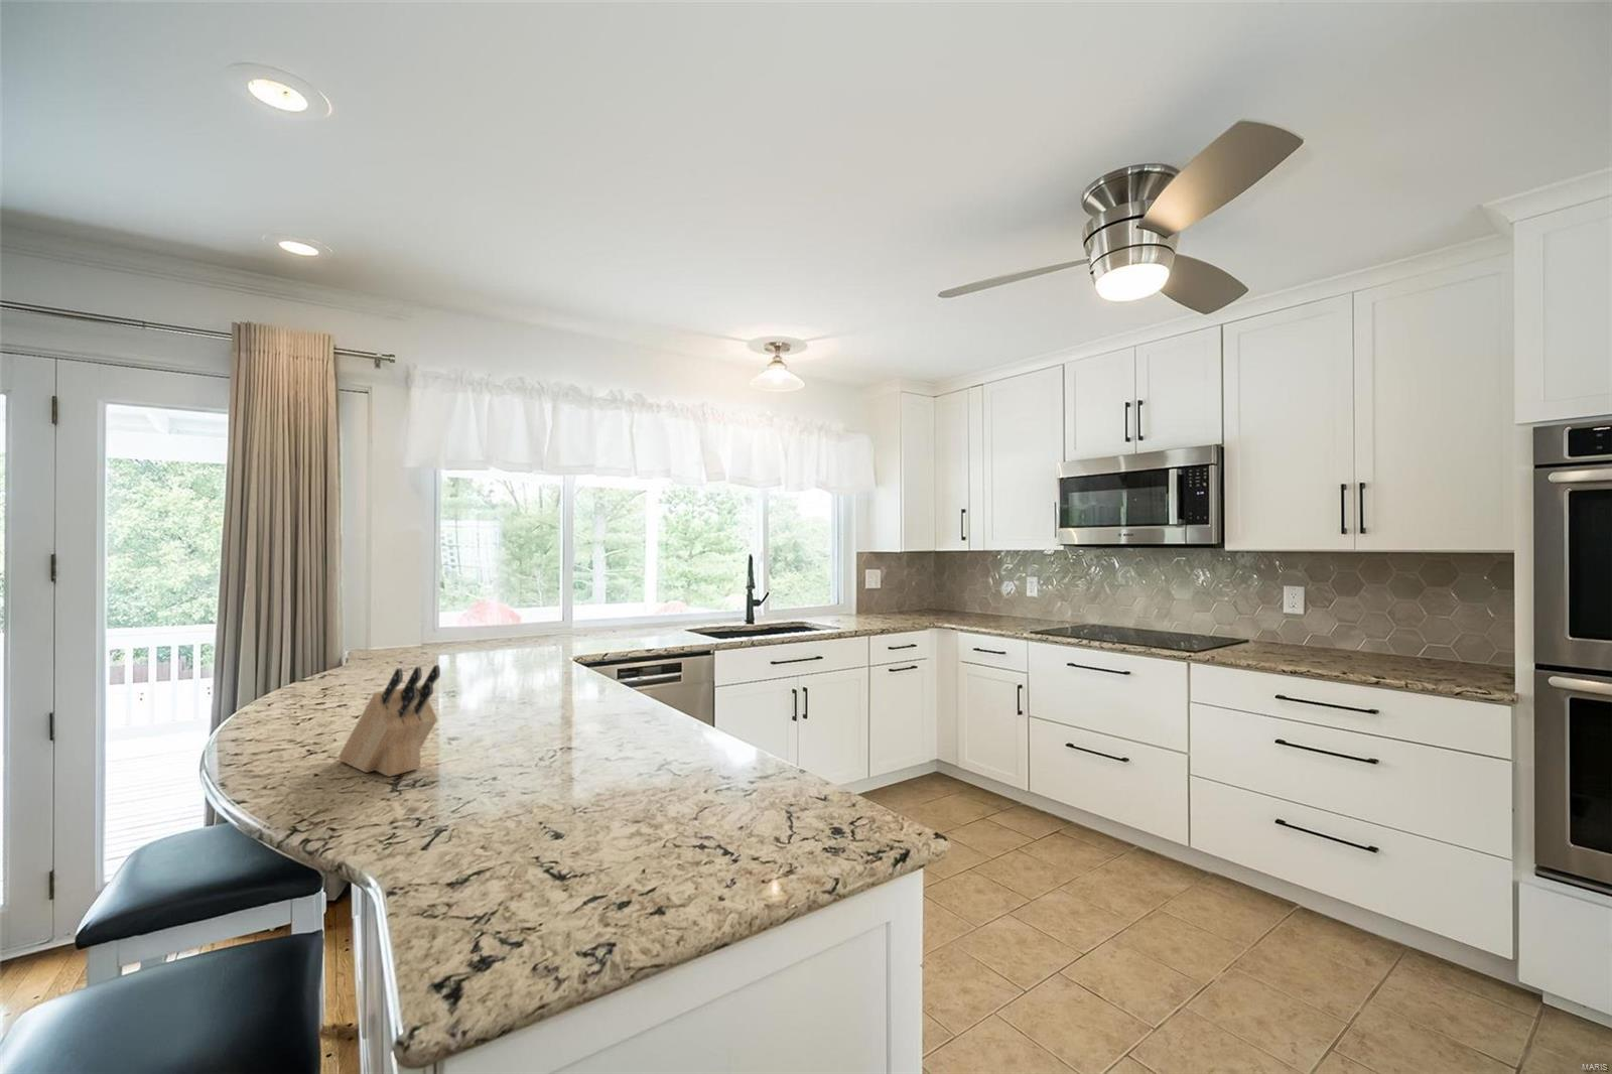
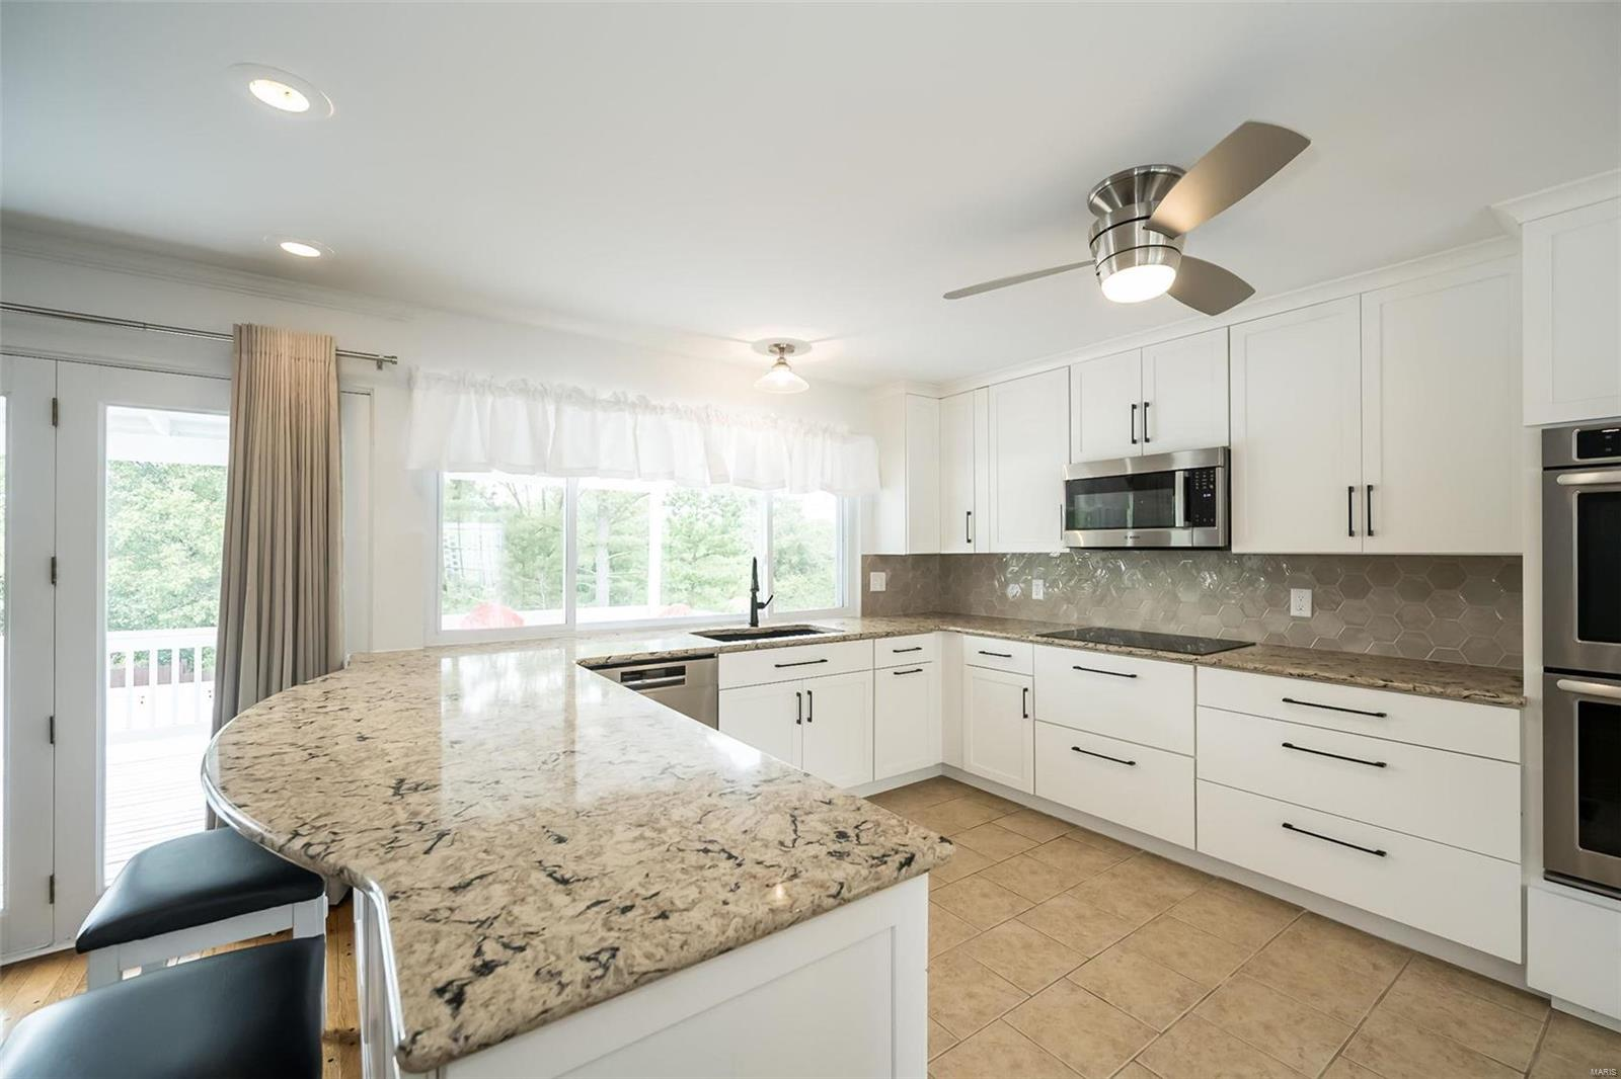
- knife block [338,664,441,778]
